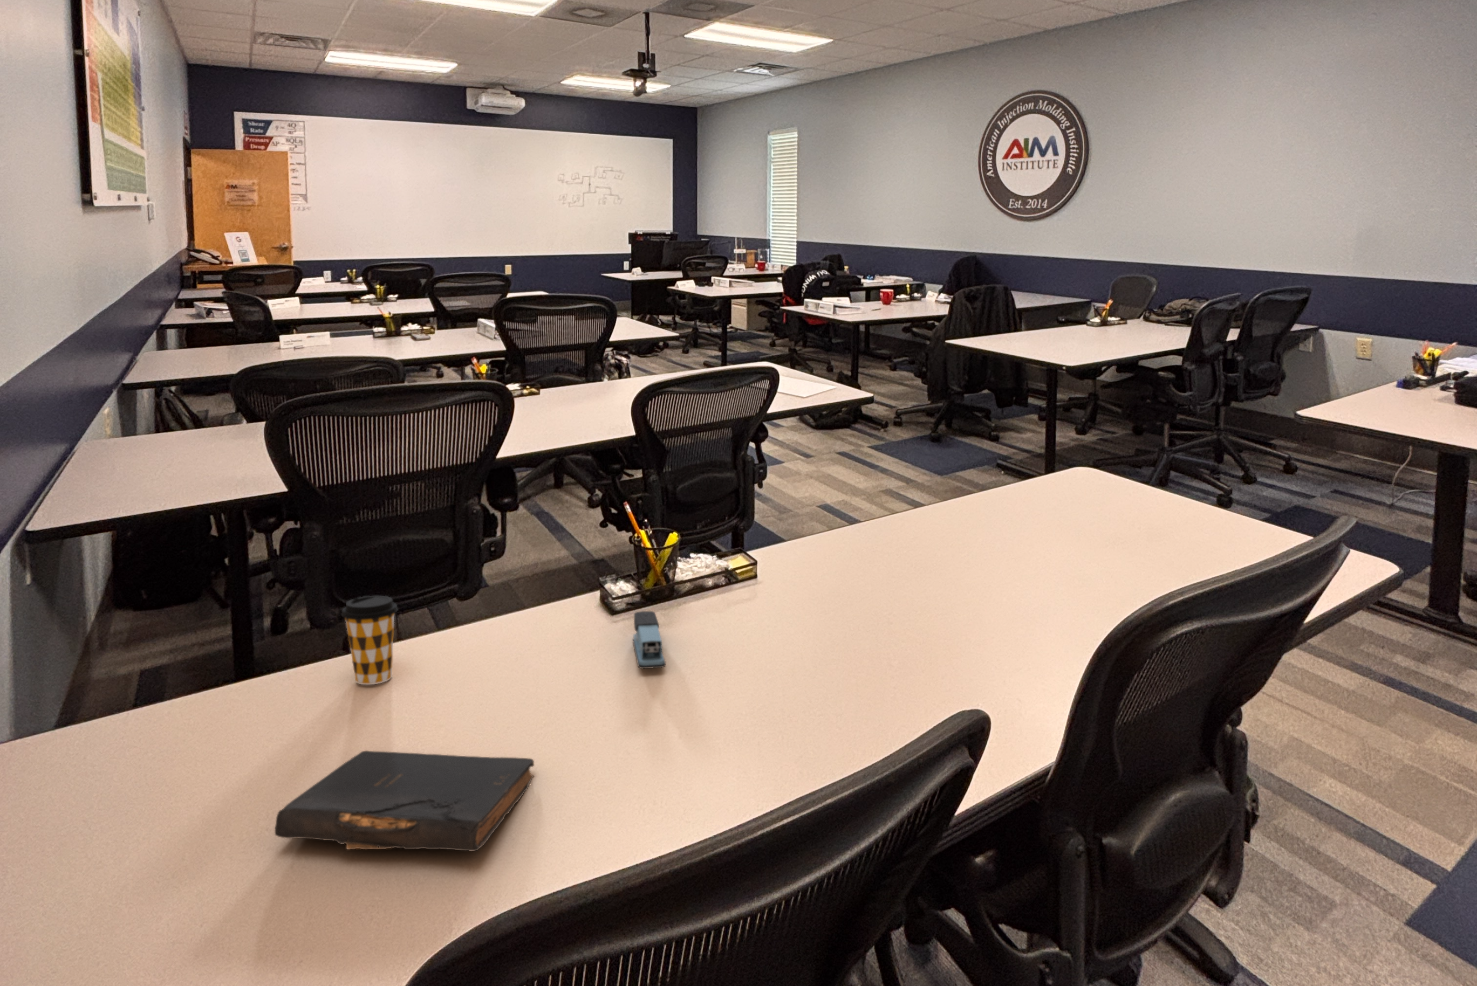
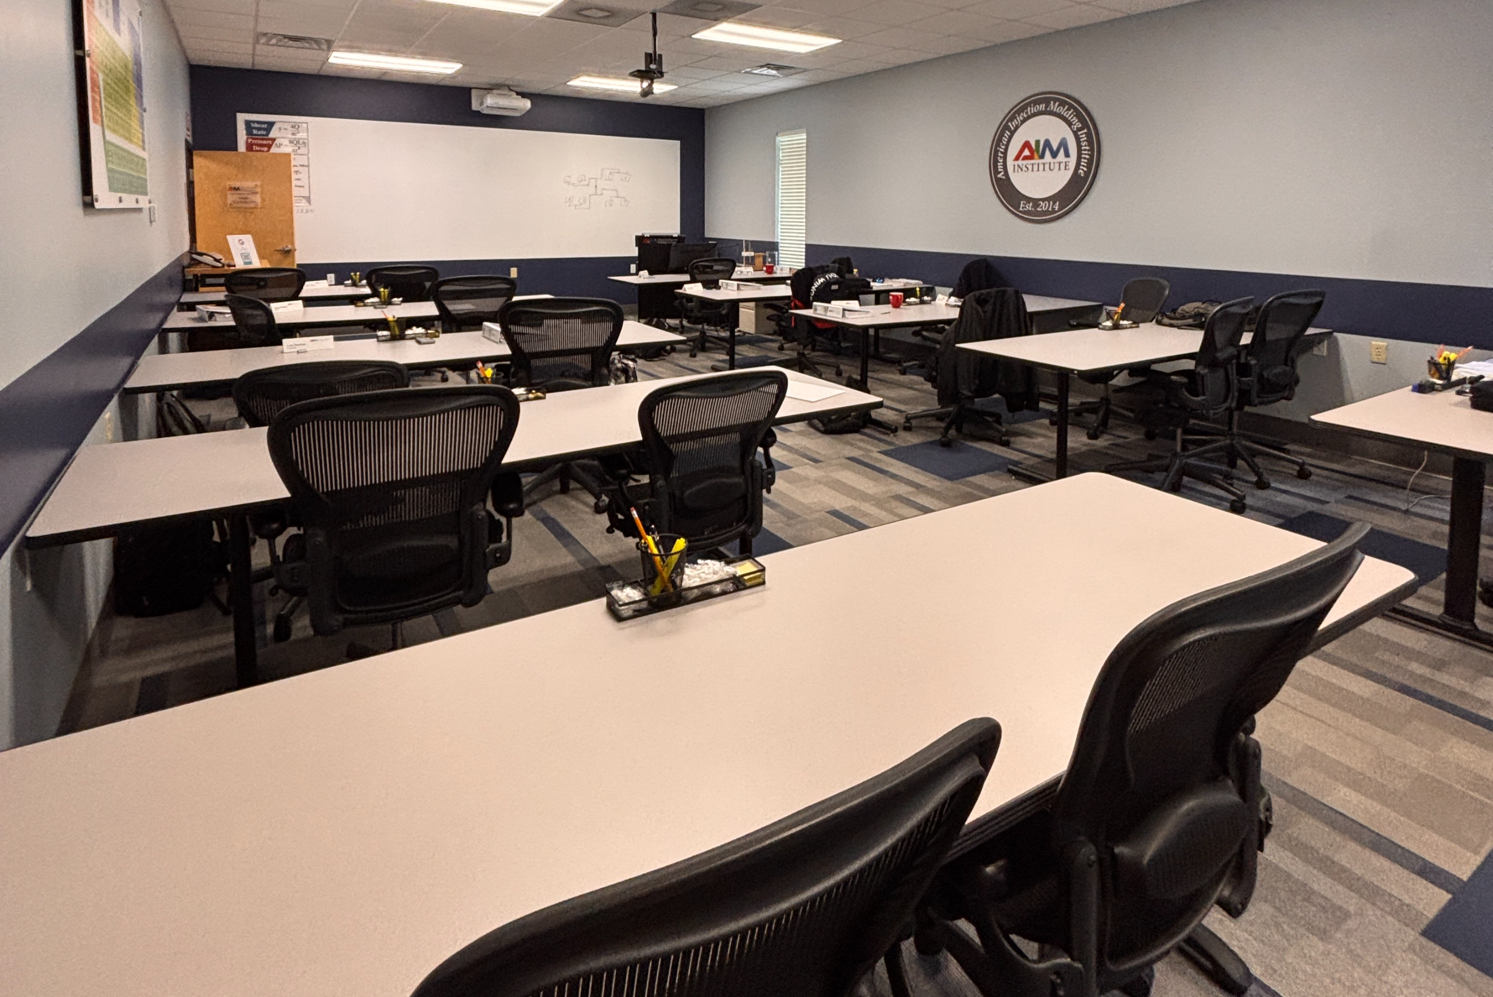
- coffee cup [341,595,398,686]
- stapler [632,611,666,669]
- book [274,751,535,852]
